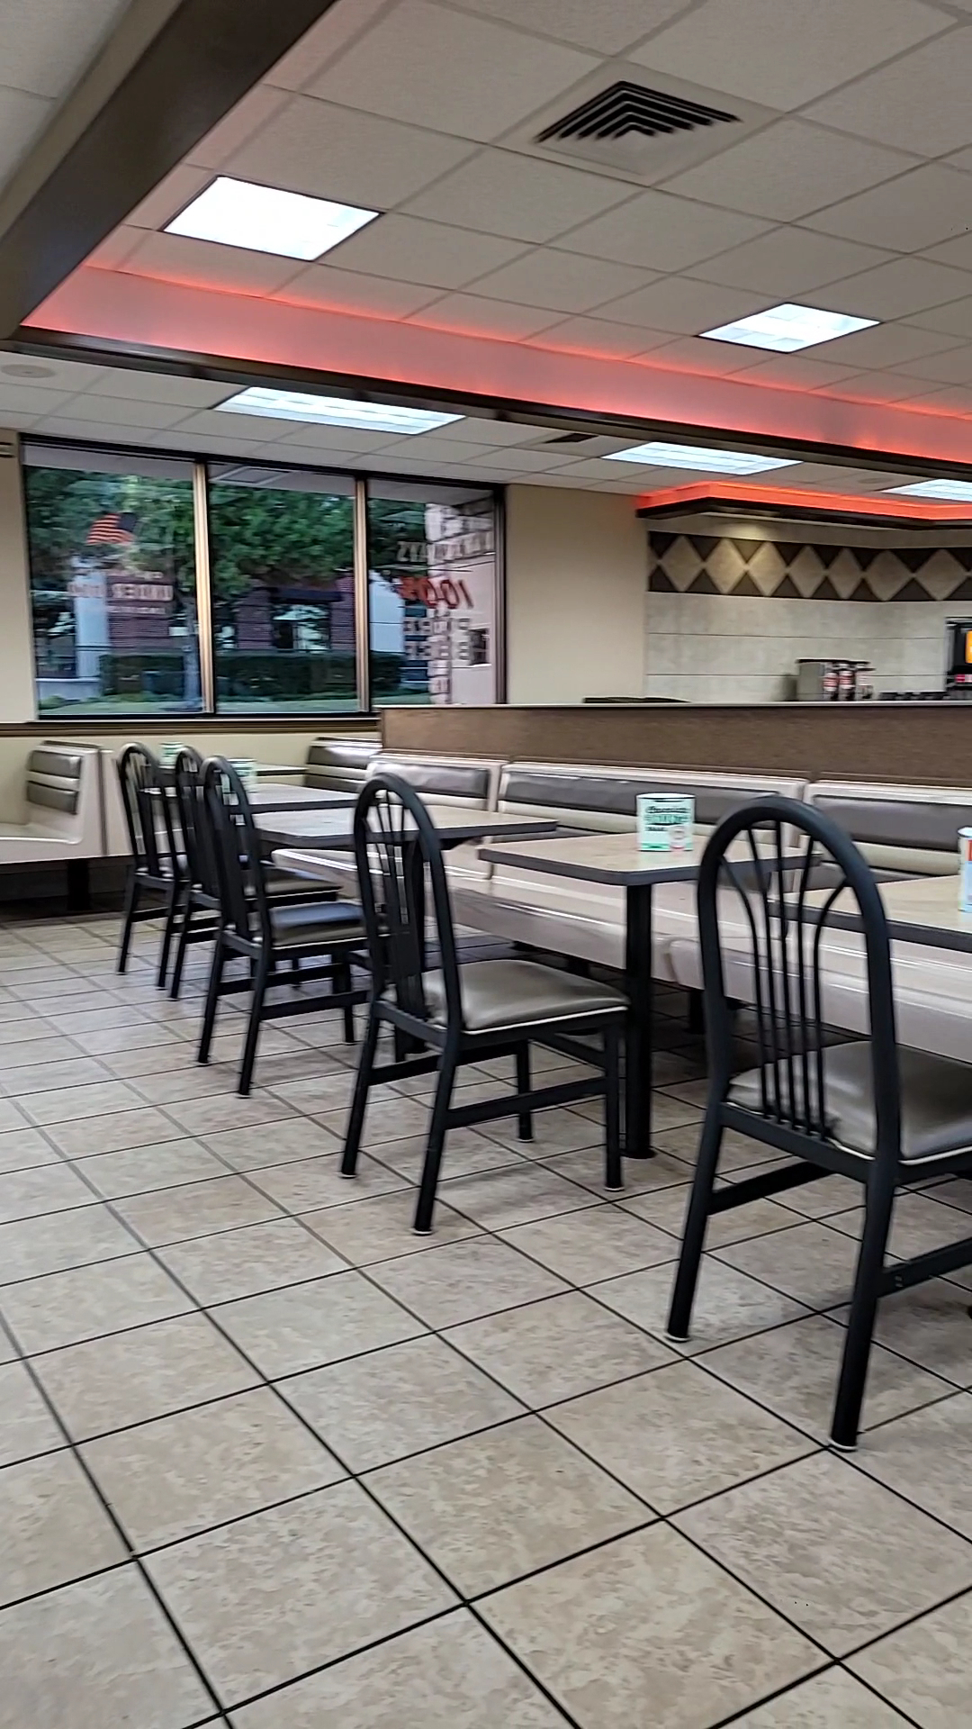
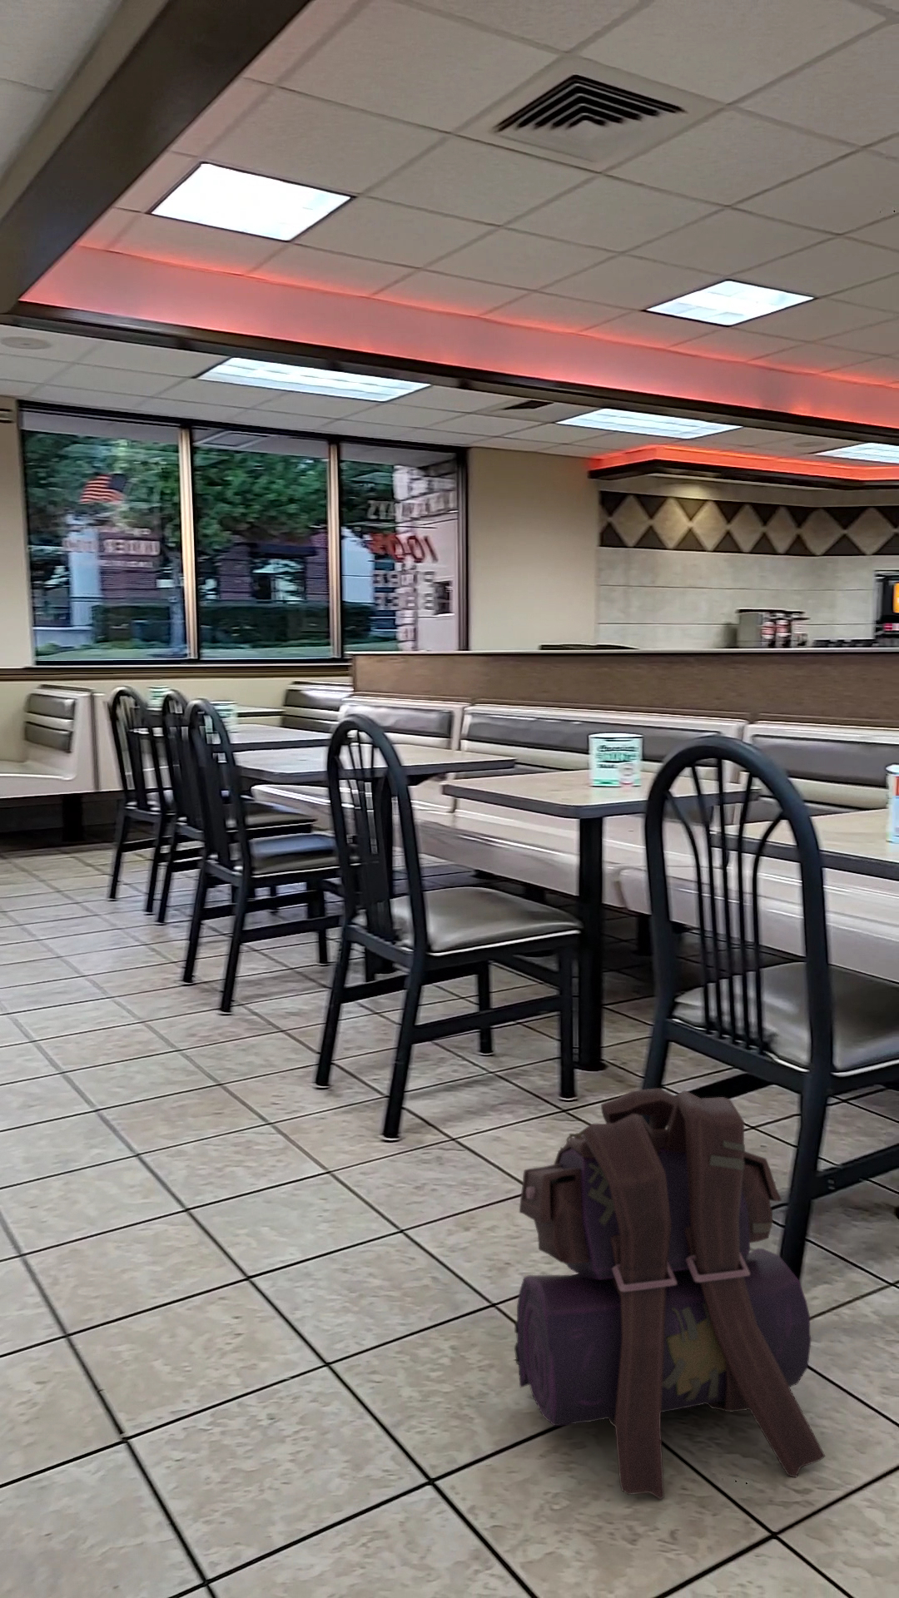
+ backpack [514,1087,827,1500]
